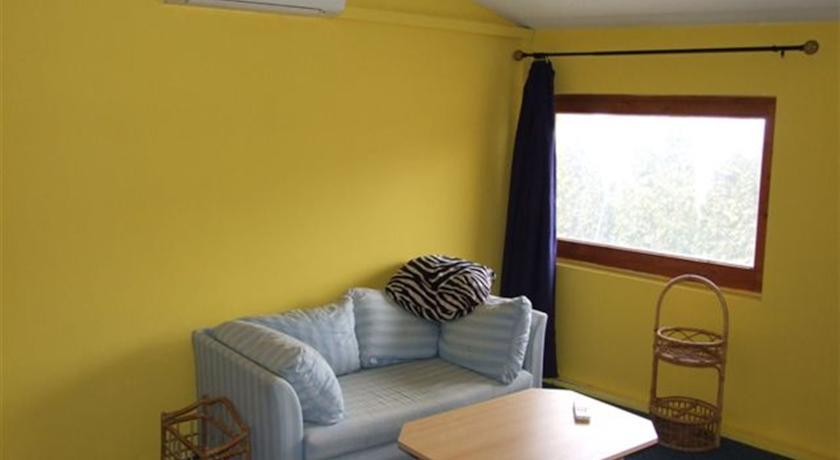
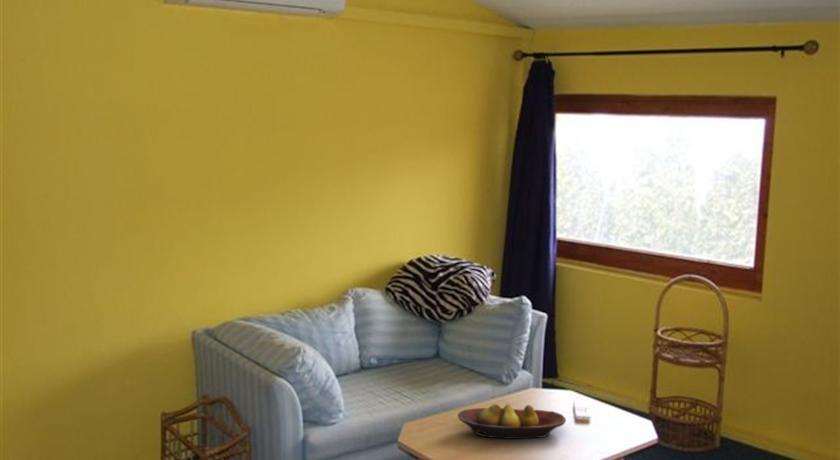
+ fruit bowl [457,403,567,440]
